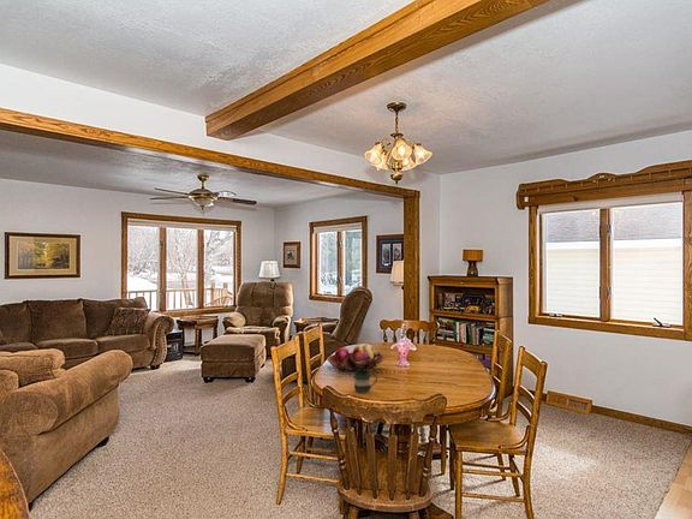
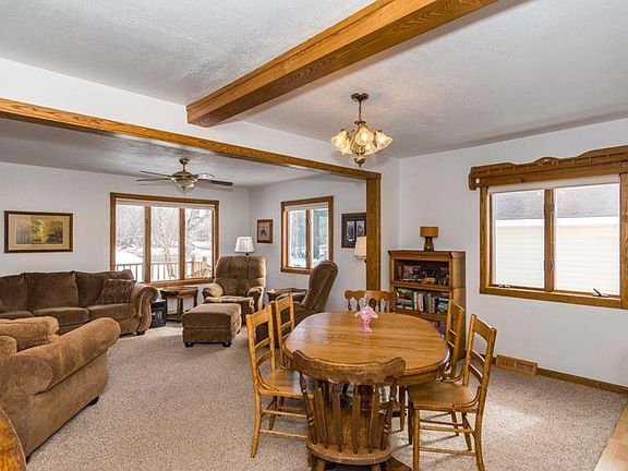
- fruit basket [326,342,386,372]
- mug [353,369,378,394]
